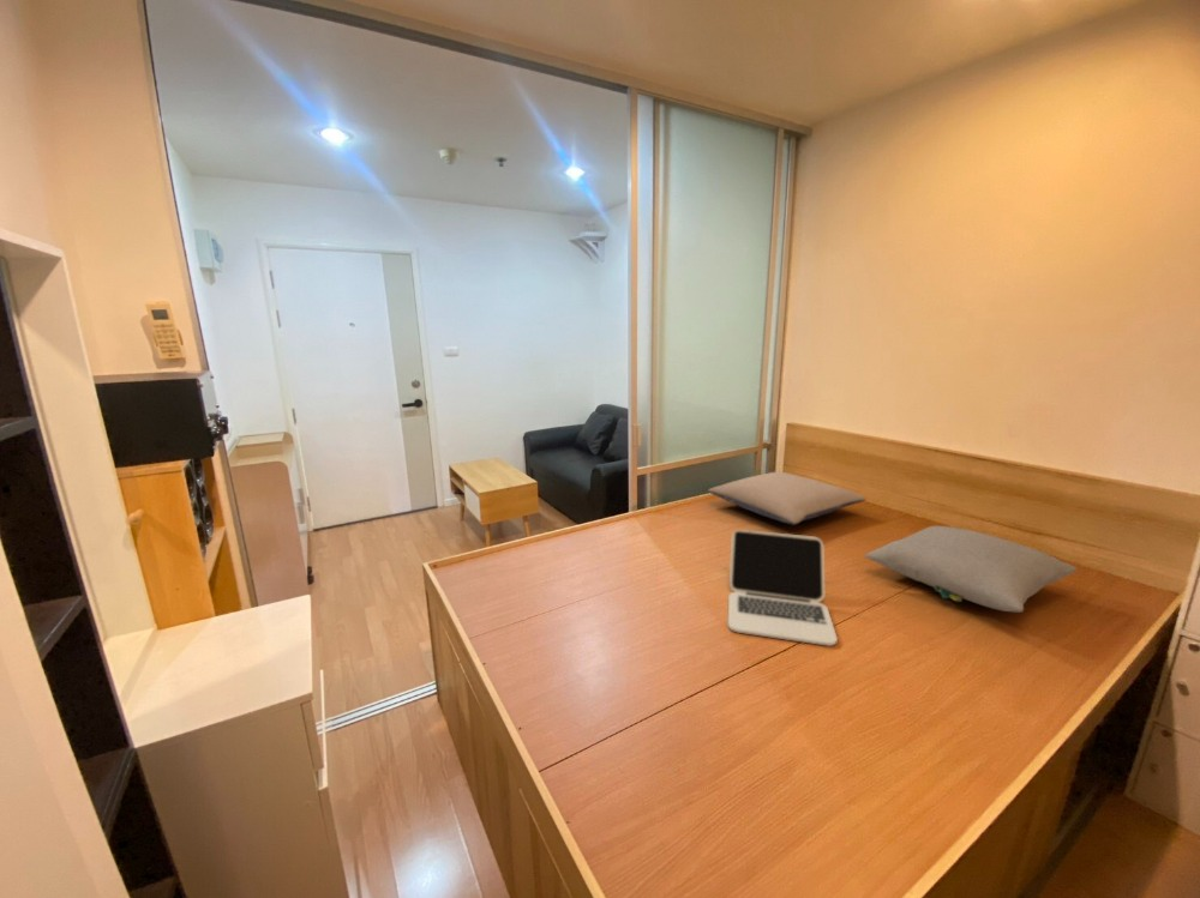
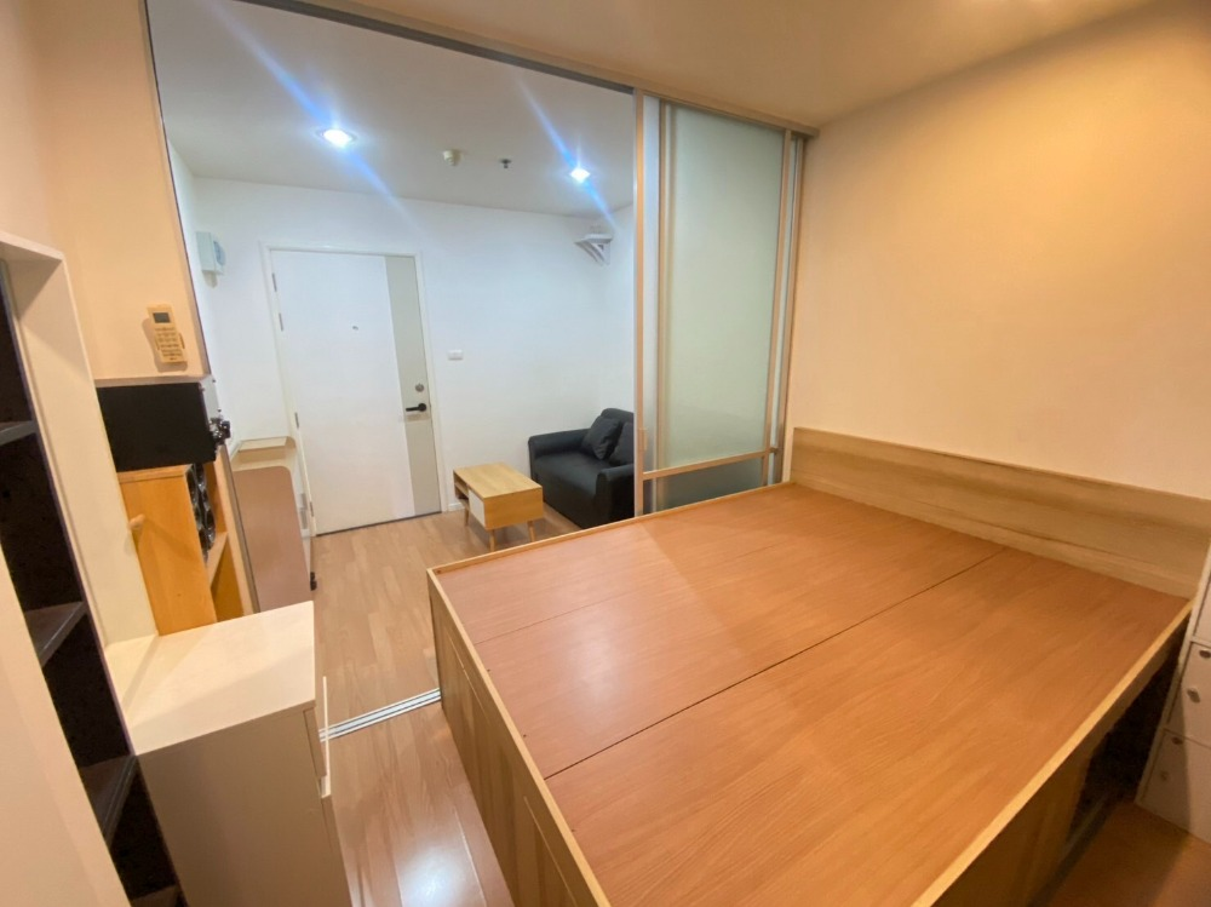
- laptop [727,529,839,647]
- pillow [864,525,1078,613]
- pillow [707,470,868,526]
